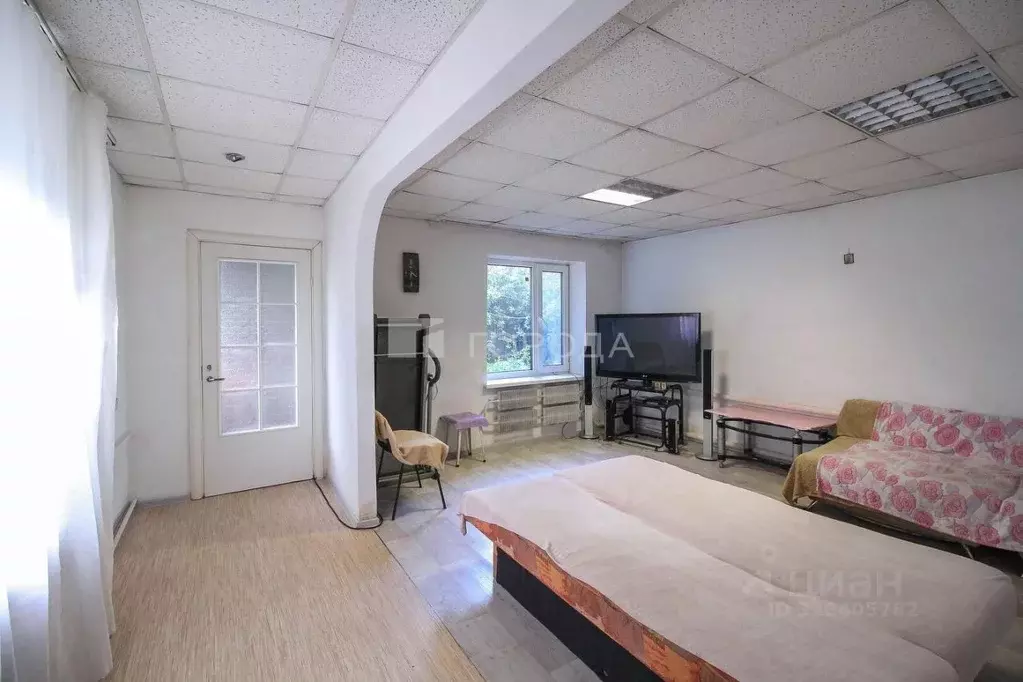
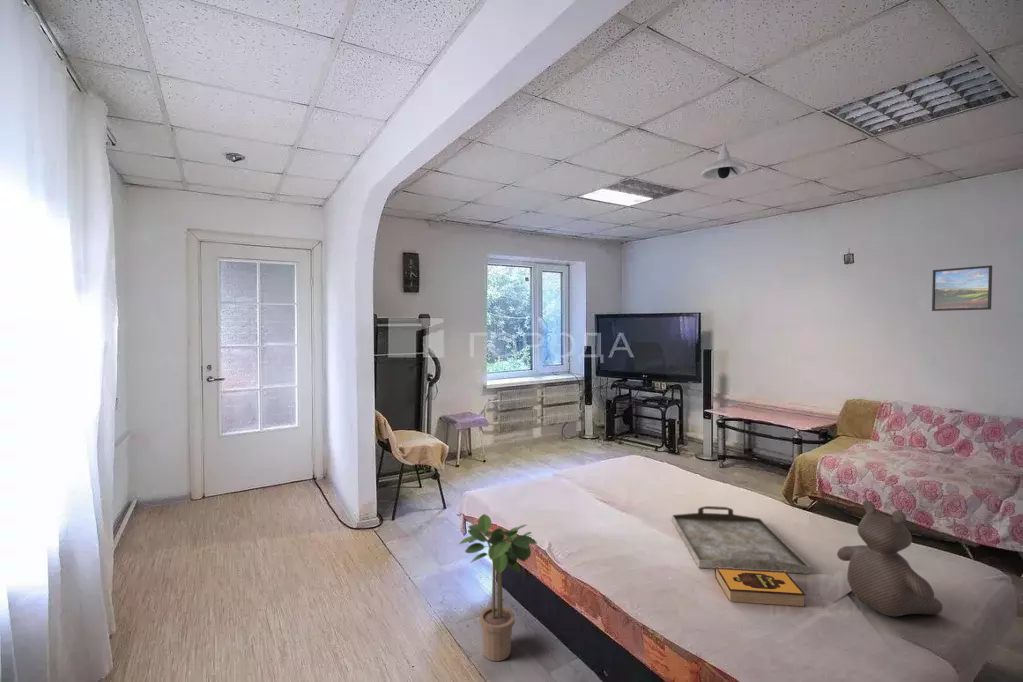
+ pendant light [701,117,748,181]
+ potted plant [458,513,538,662]
+ serving tray [671,505,811,575]
+ teddy bear [836,499,944,617]
+ hardback book [714,567,807,608]
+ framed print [931,264,993,312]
